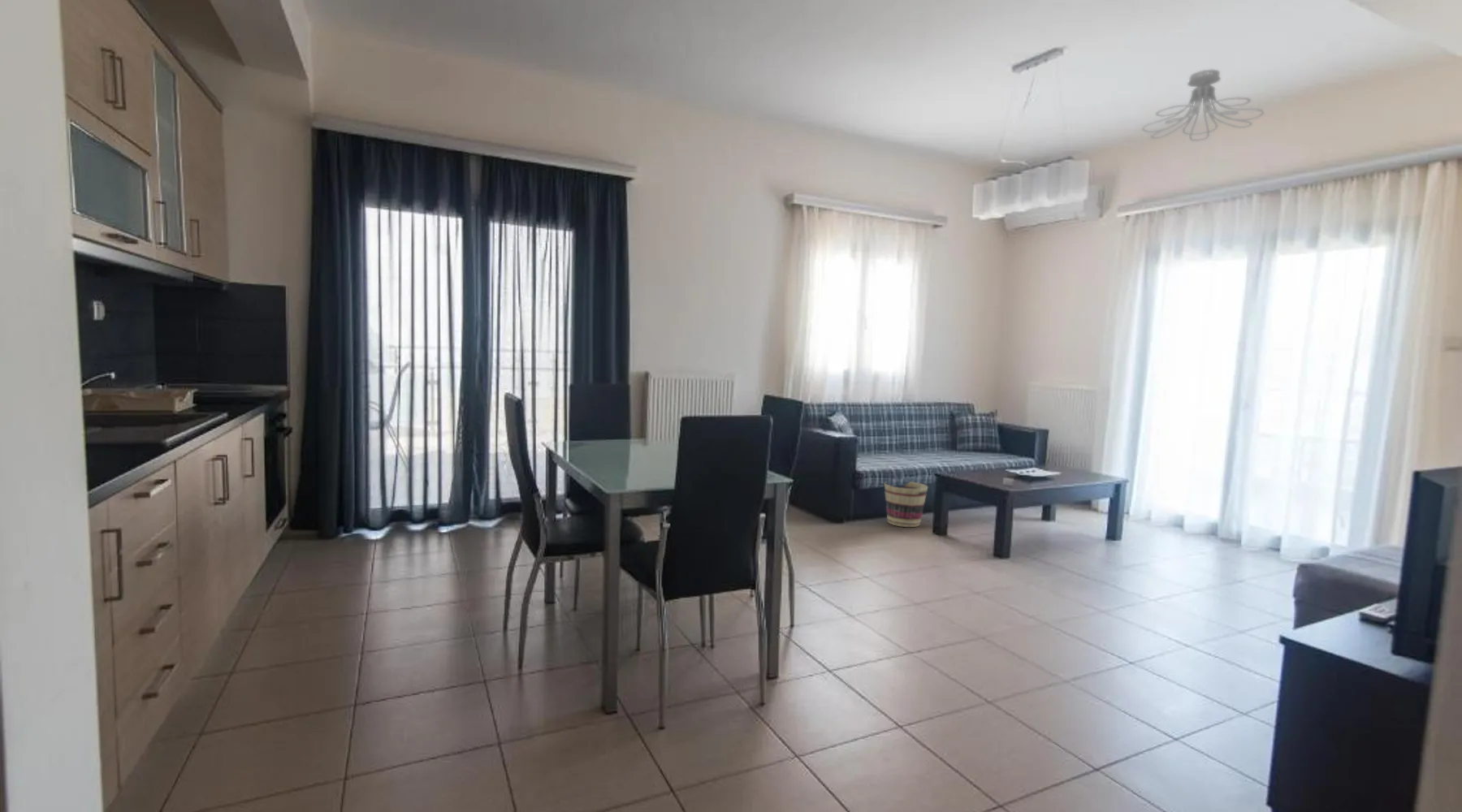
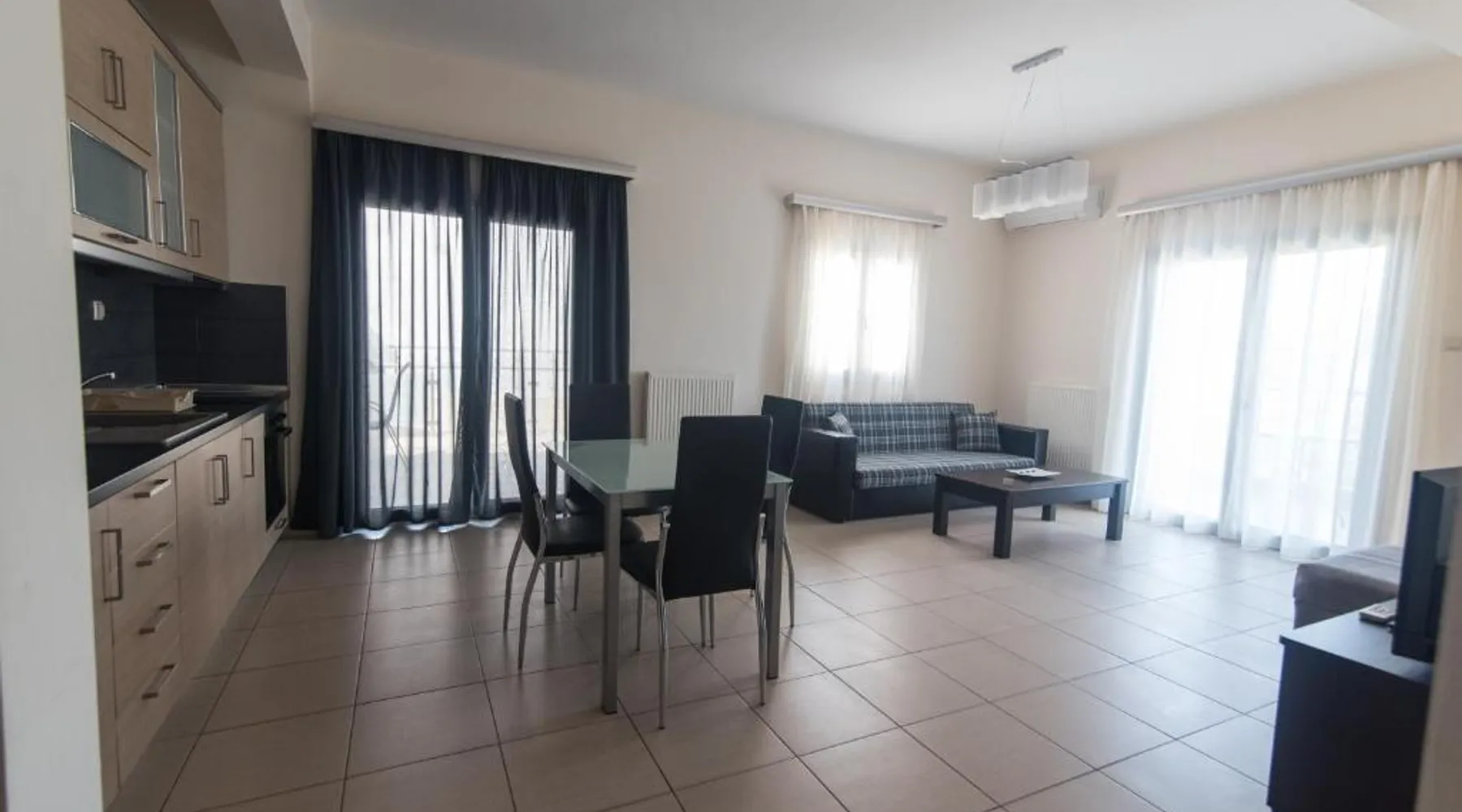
- ceiling light fixture [1141,69,1265,142]
- basket [884,481,928,528]
